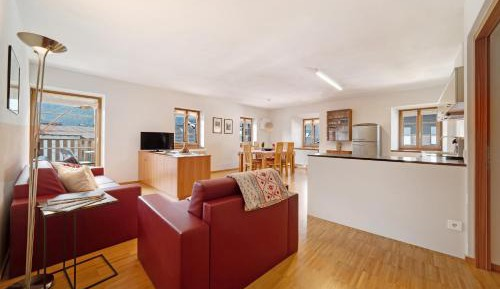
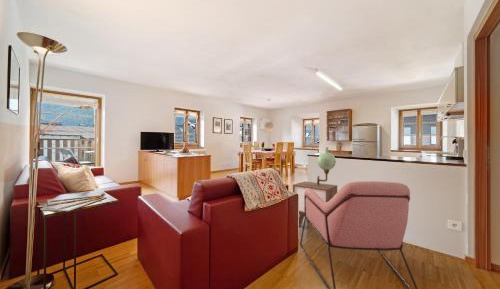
+ armchair [299,180,419,289]
+ nightstand [292,180,338,228]
+ wall lamp [316,146,337,185]
